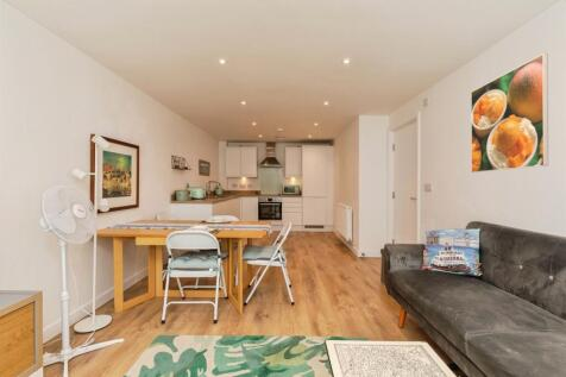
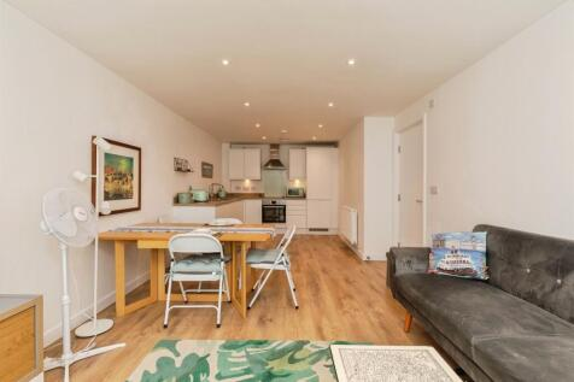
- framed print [470,52,549,174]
